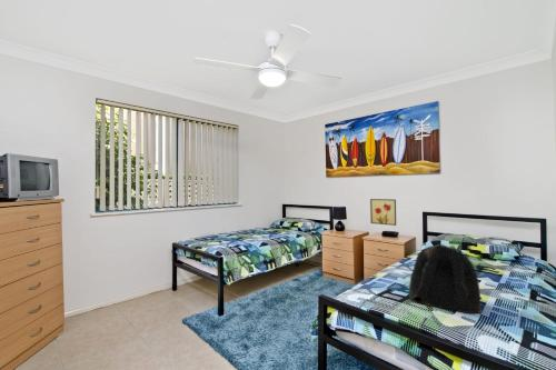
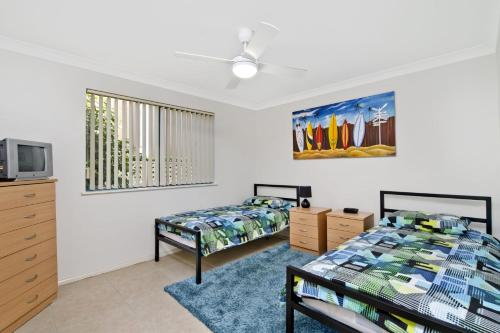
- backpack [408,243,483,314]
- wall art [369,198,397,227]
